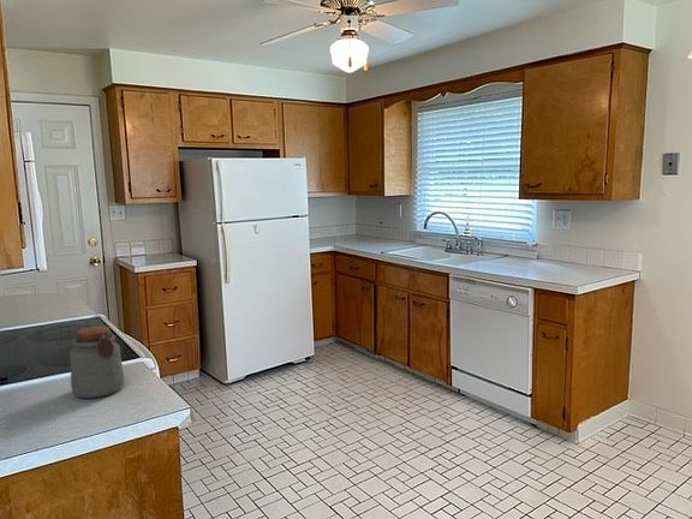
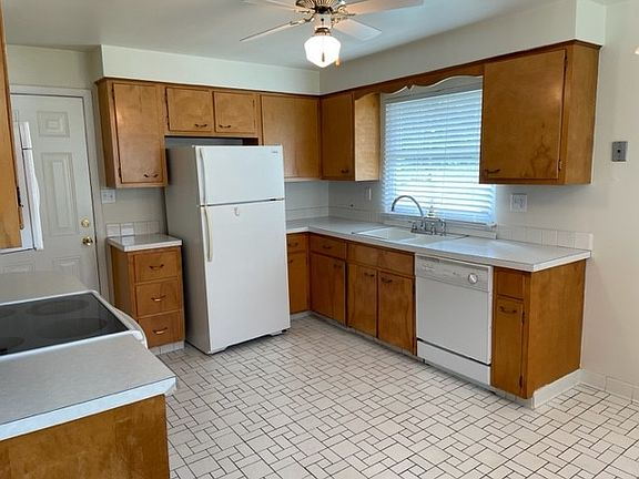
- jar [68,324,125,399]
